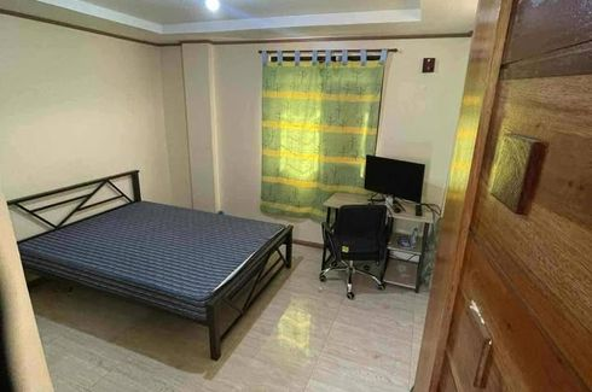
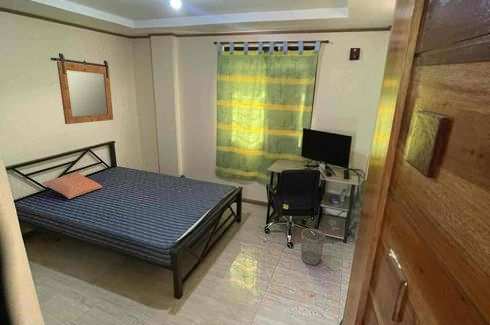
+ pillow [41,172,103,200]
+ wastebasket [300,227,326,266]
+ mirror [49,52,114,125]
